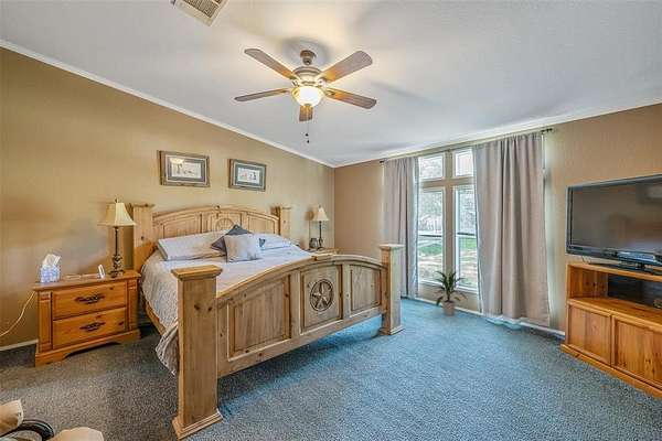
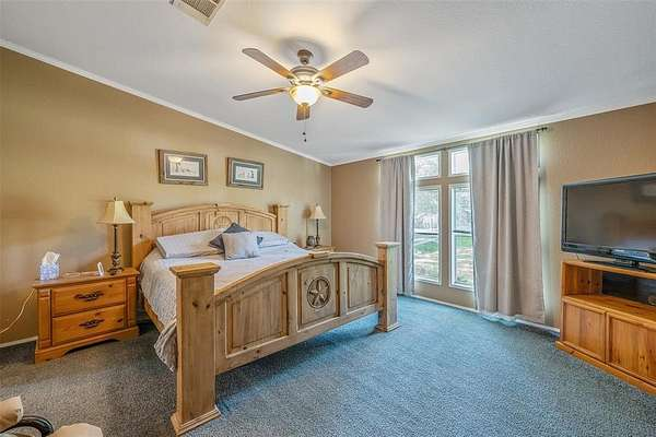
- indoor plant [434,269,468,316]
